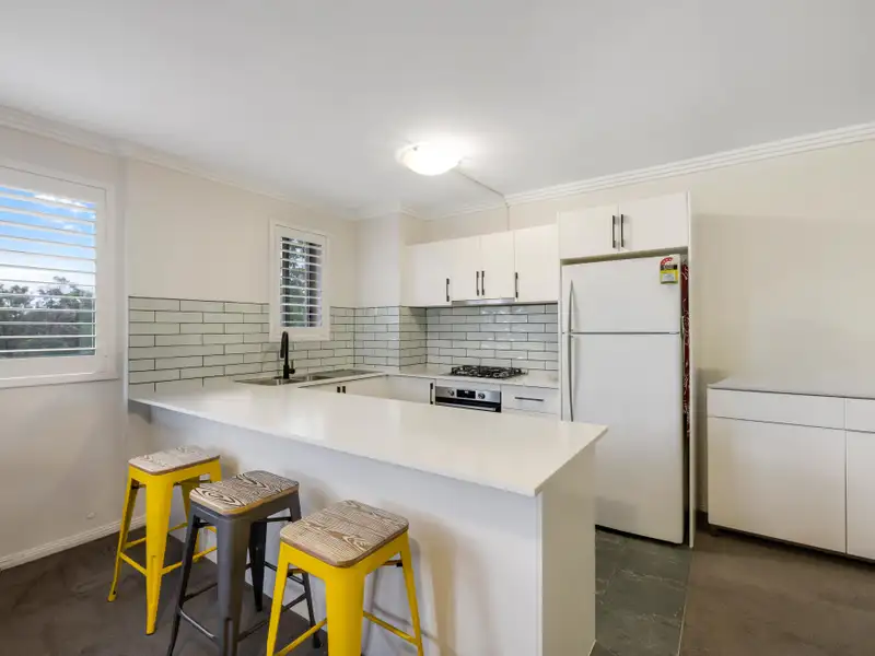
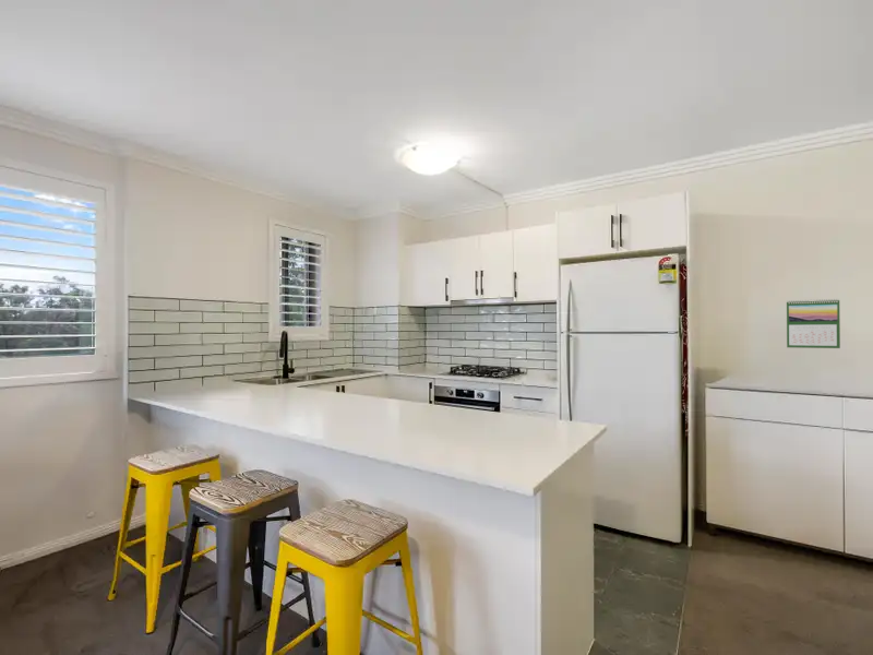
+ calendar [786,298,841,349]
